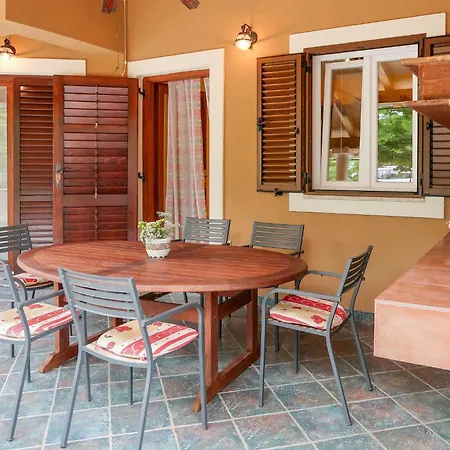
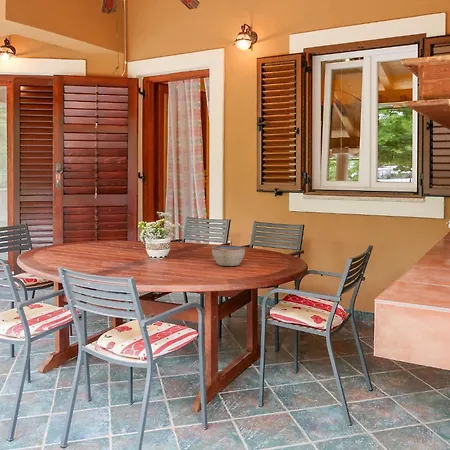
+ bowl [211,245,246,267]
